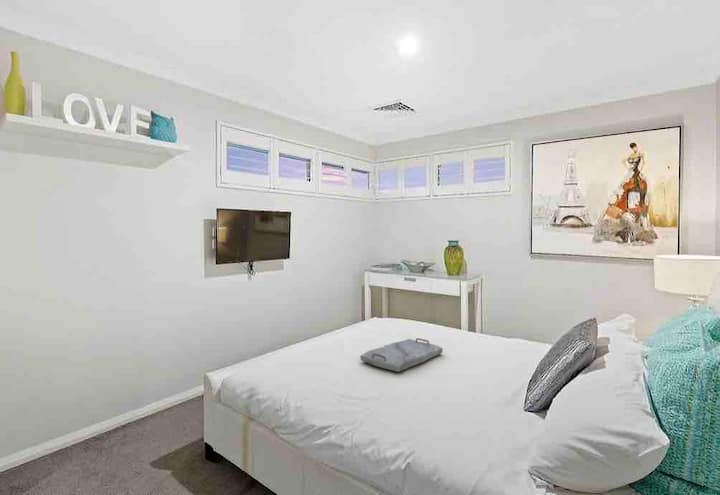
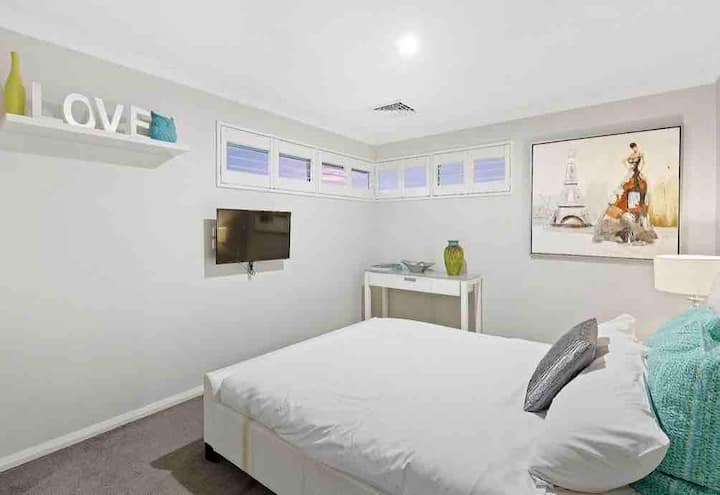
- serving tray [359,337,444,373]
